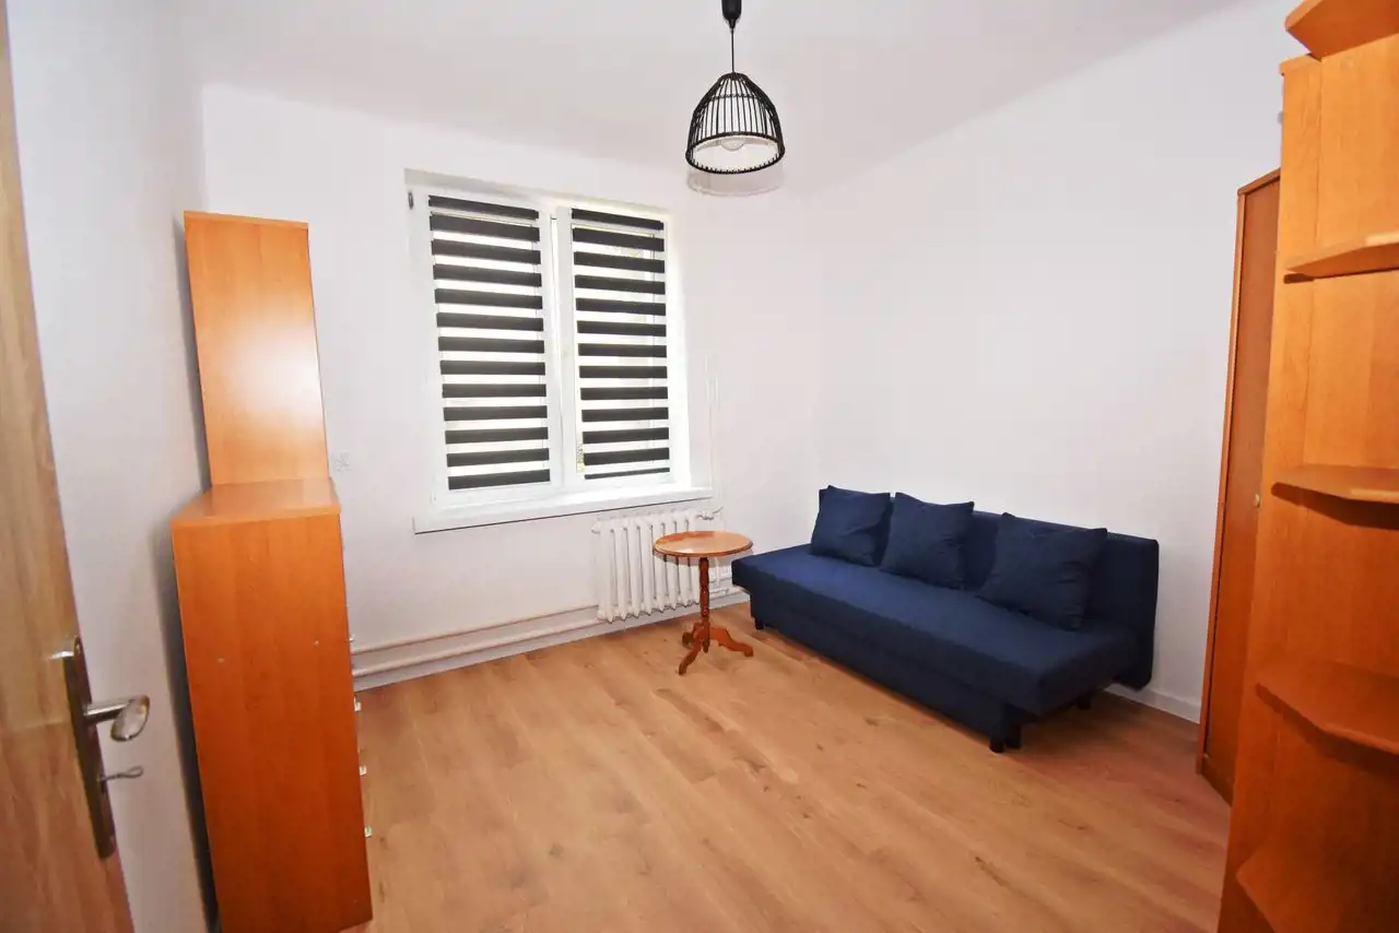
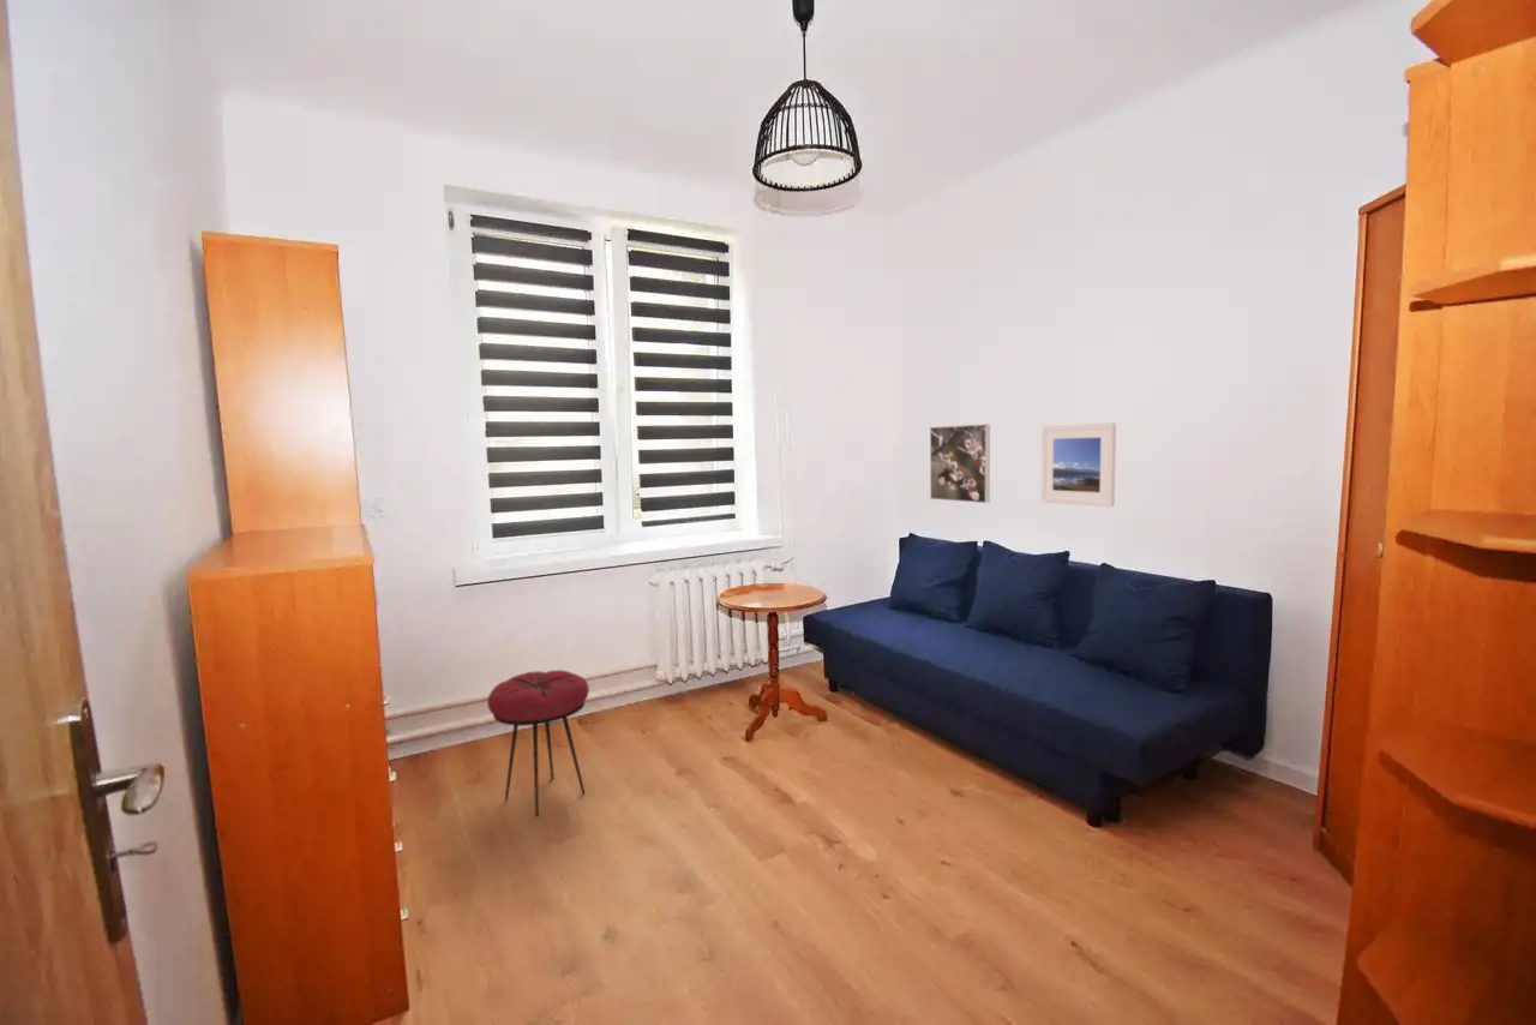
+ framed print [929,422,991,504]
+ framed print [1040,421,1117,508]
+ stool [486,669,590,817]
